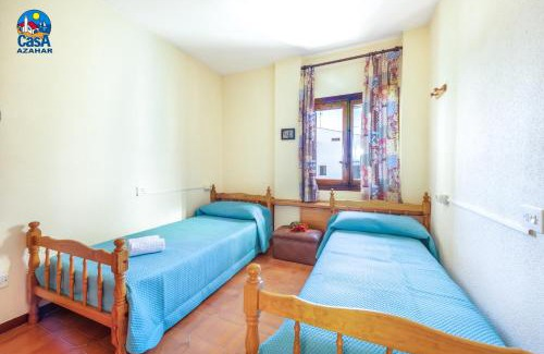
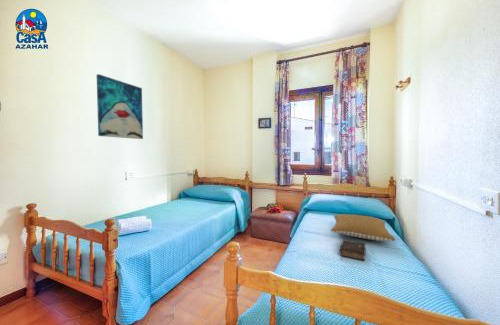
+ pillow [330,213,396,242]
+ wall art [96,73,144,140]
+ book [338,238,367,262]
